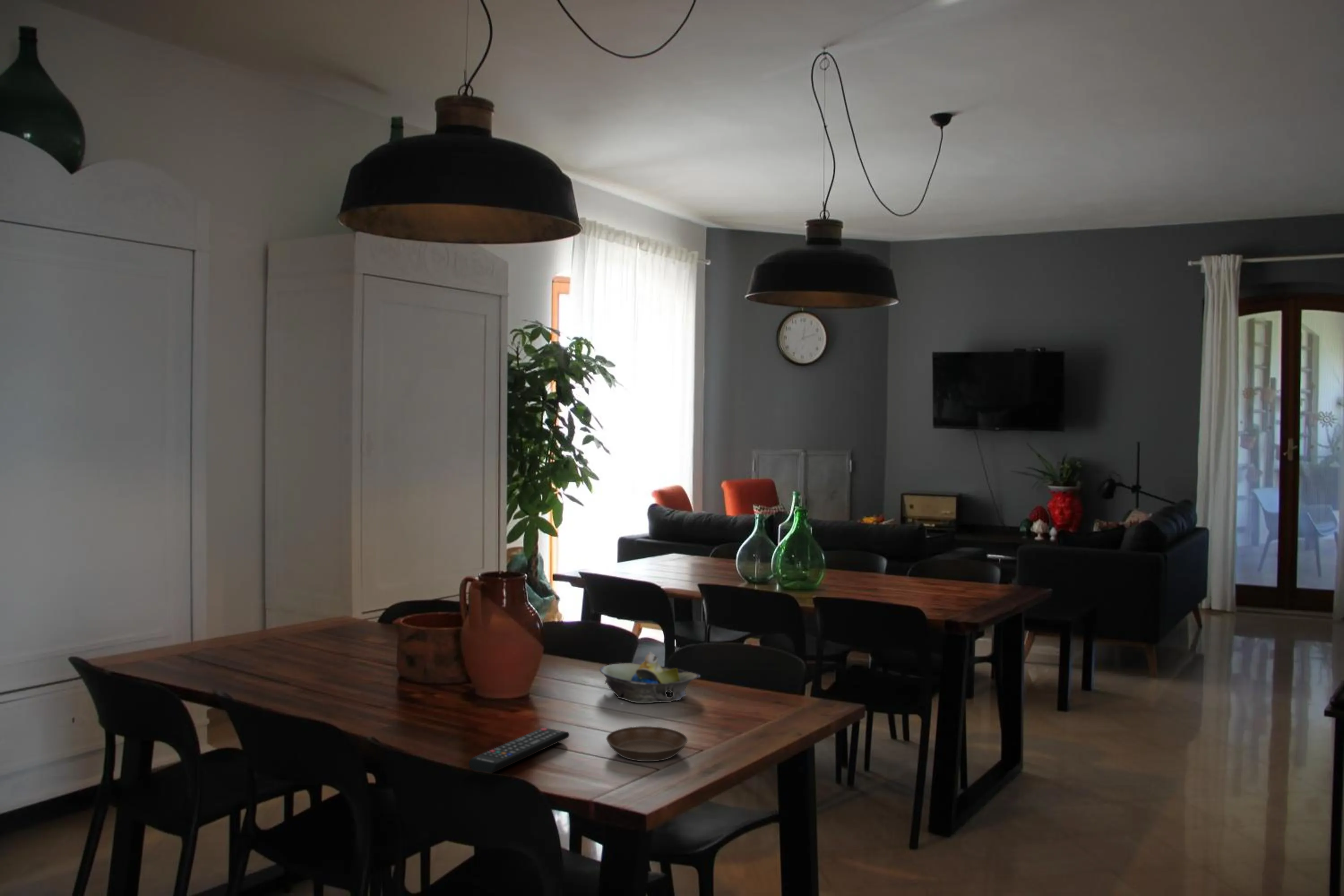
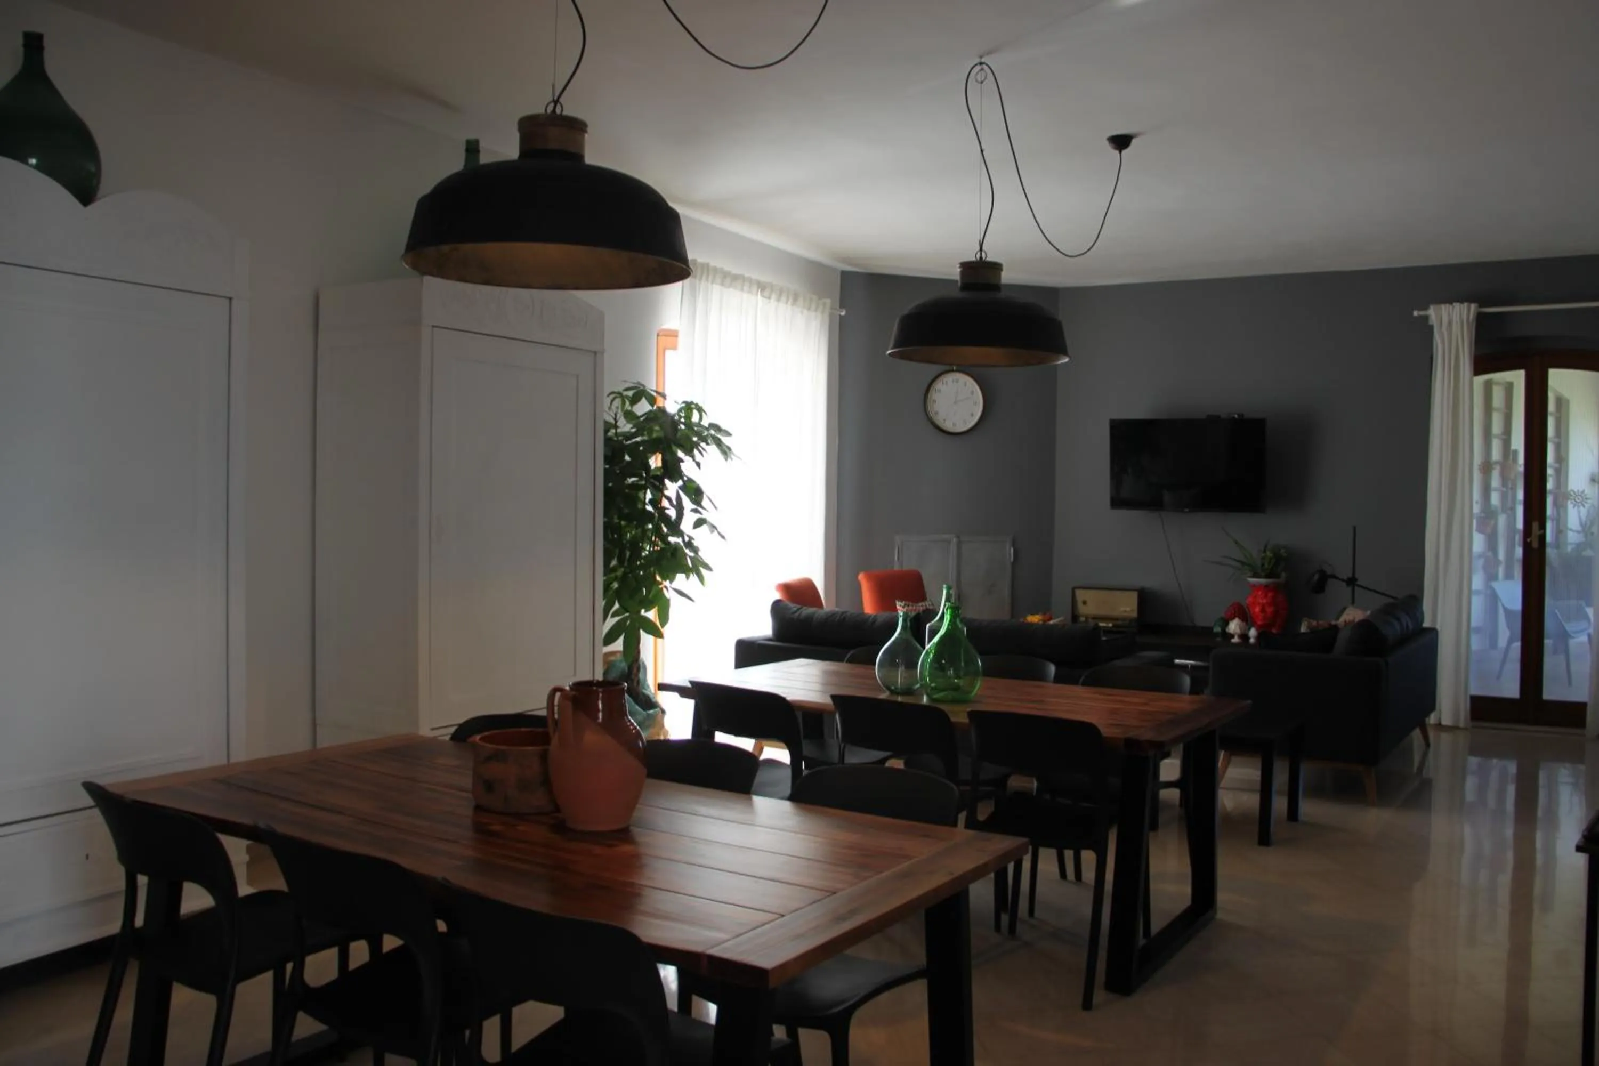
- decorative bowl [599,651,700,703]
- remote control [468,727,570,774]
- saucer [606,726,688,762]
